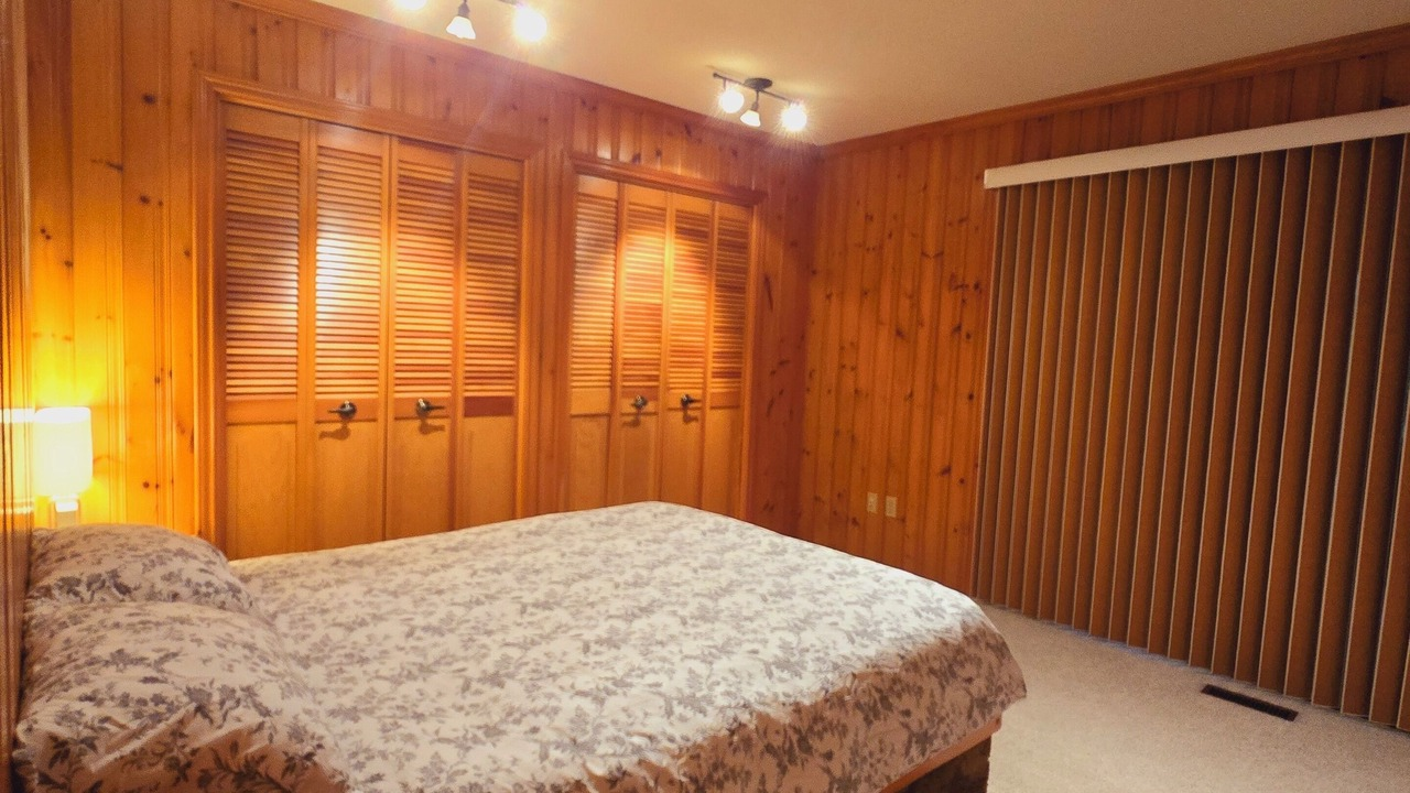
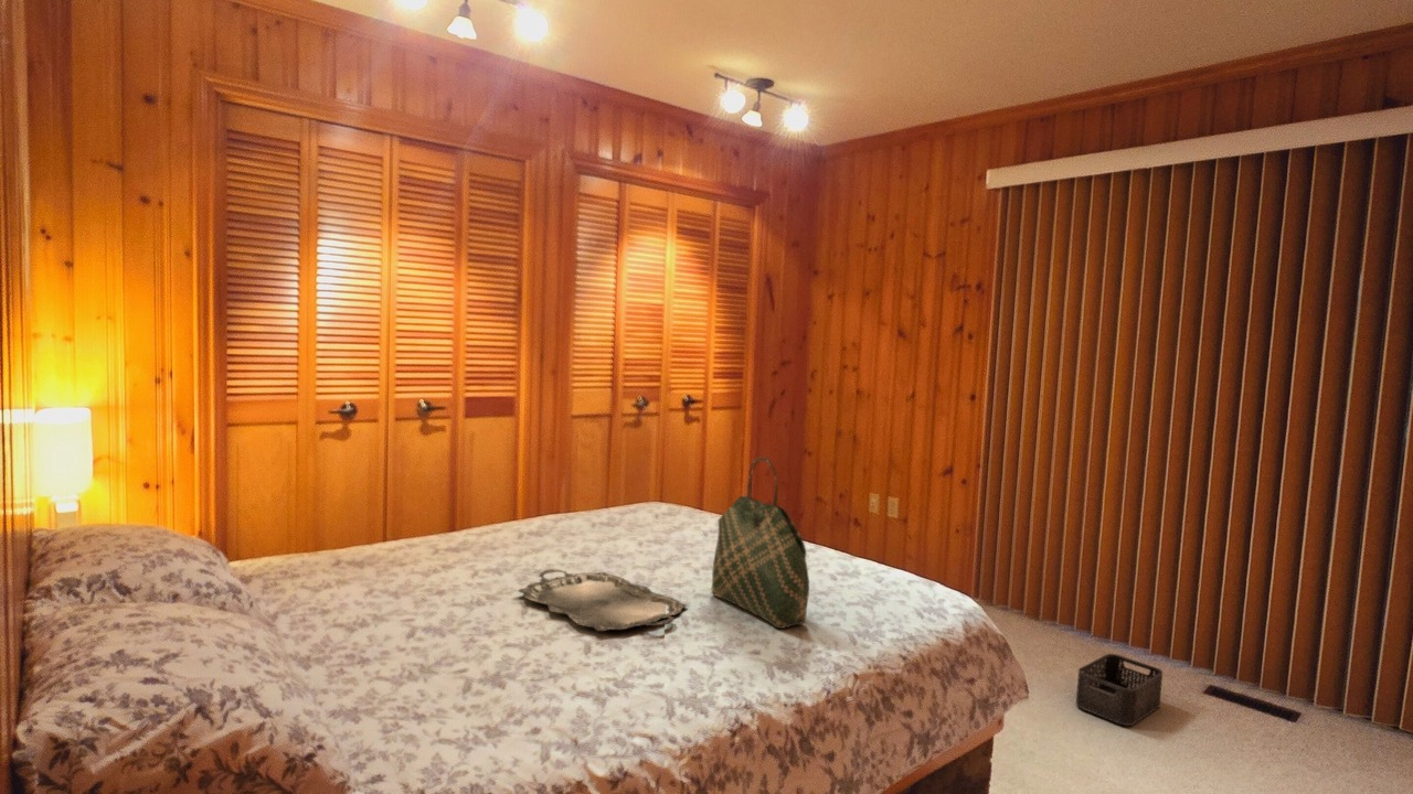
+ storage bin [1075,653,1164,727]
+ serving tray [518,568,688,632]
+ tote bag [711,457,810,630]
